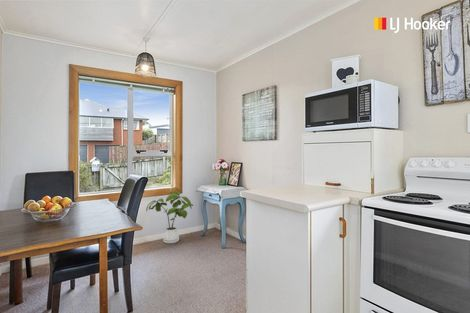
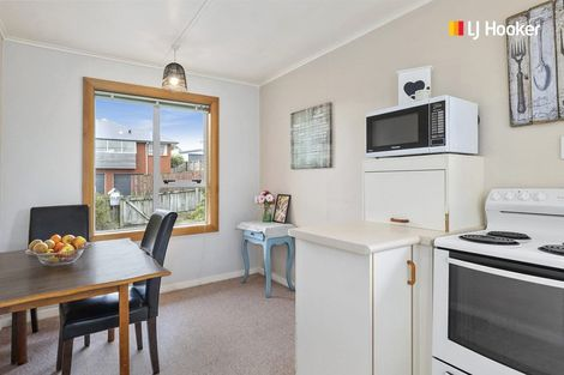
- house plant [145,190,194,244]
